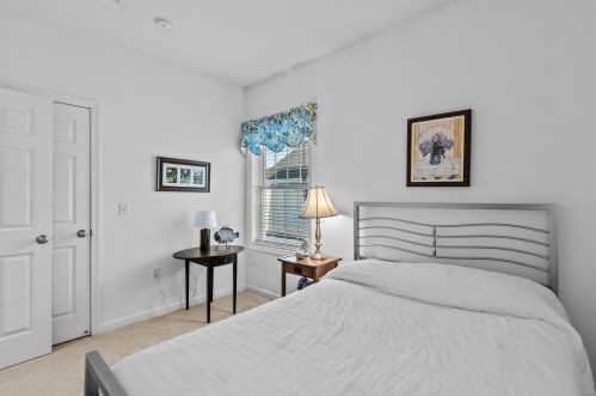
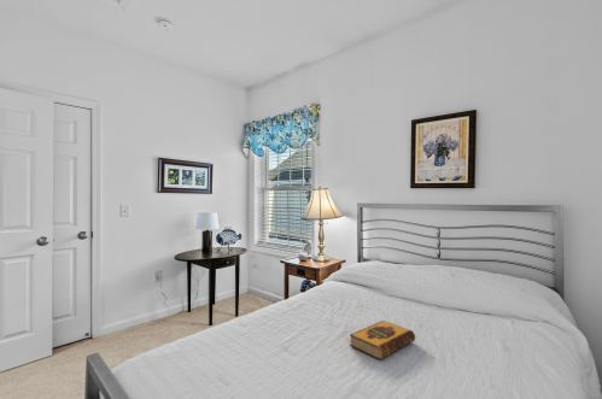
+ hardback book [349,319,416,360]
